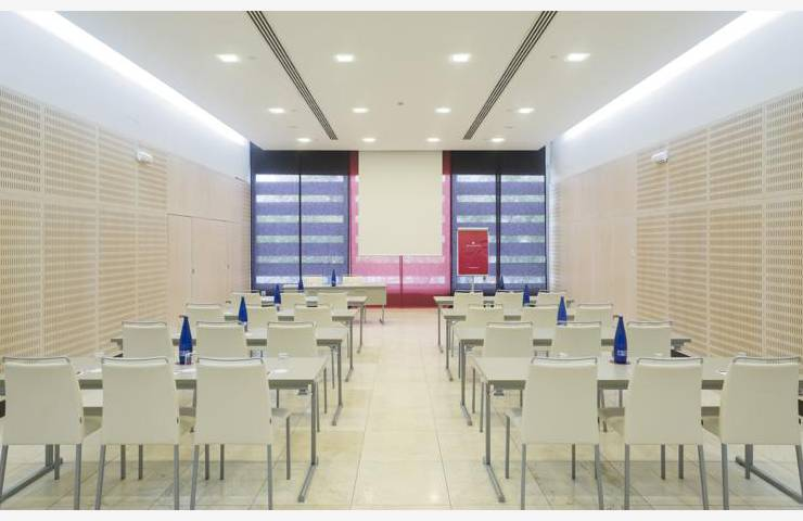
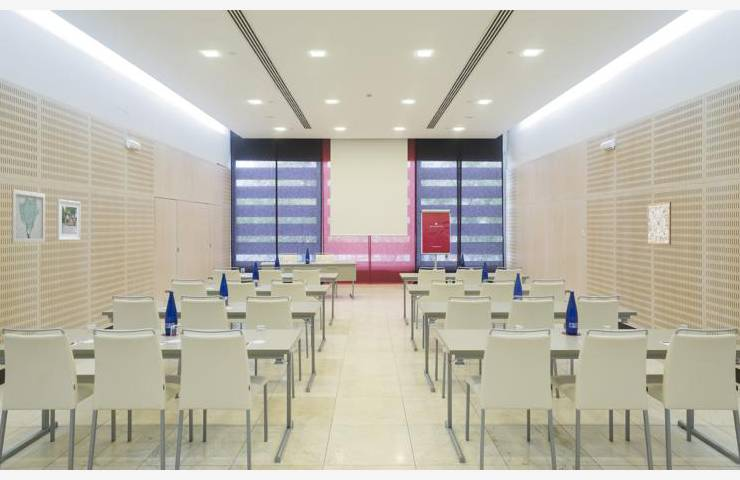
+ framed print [56,198,82,241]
+ wall art [11,188,46,244]
+ wall art [646,201,672,246]
